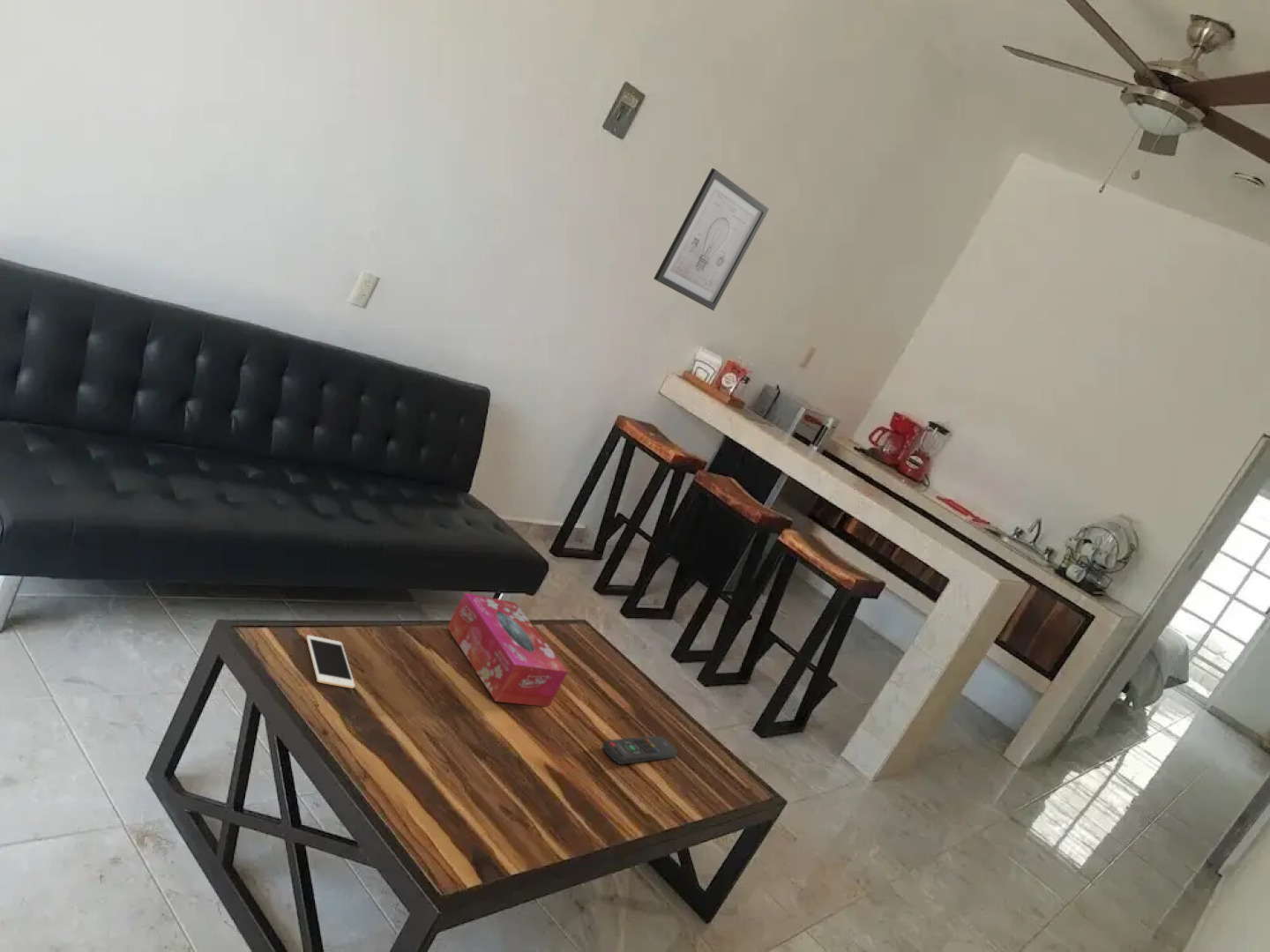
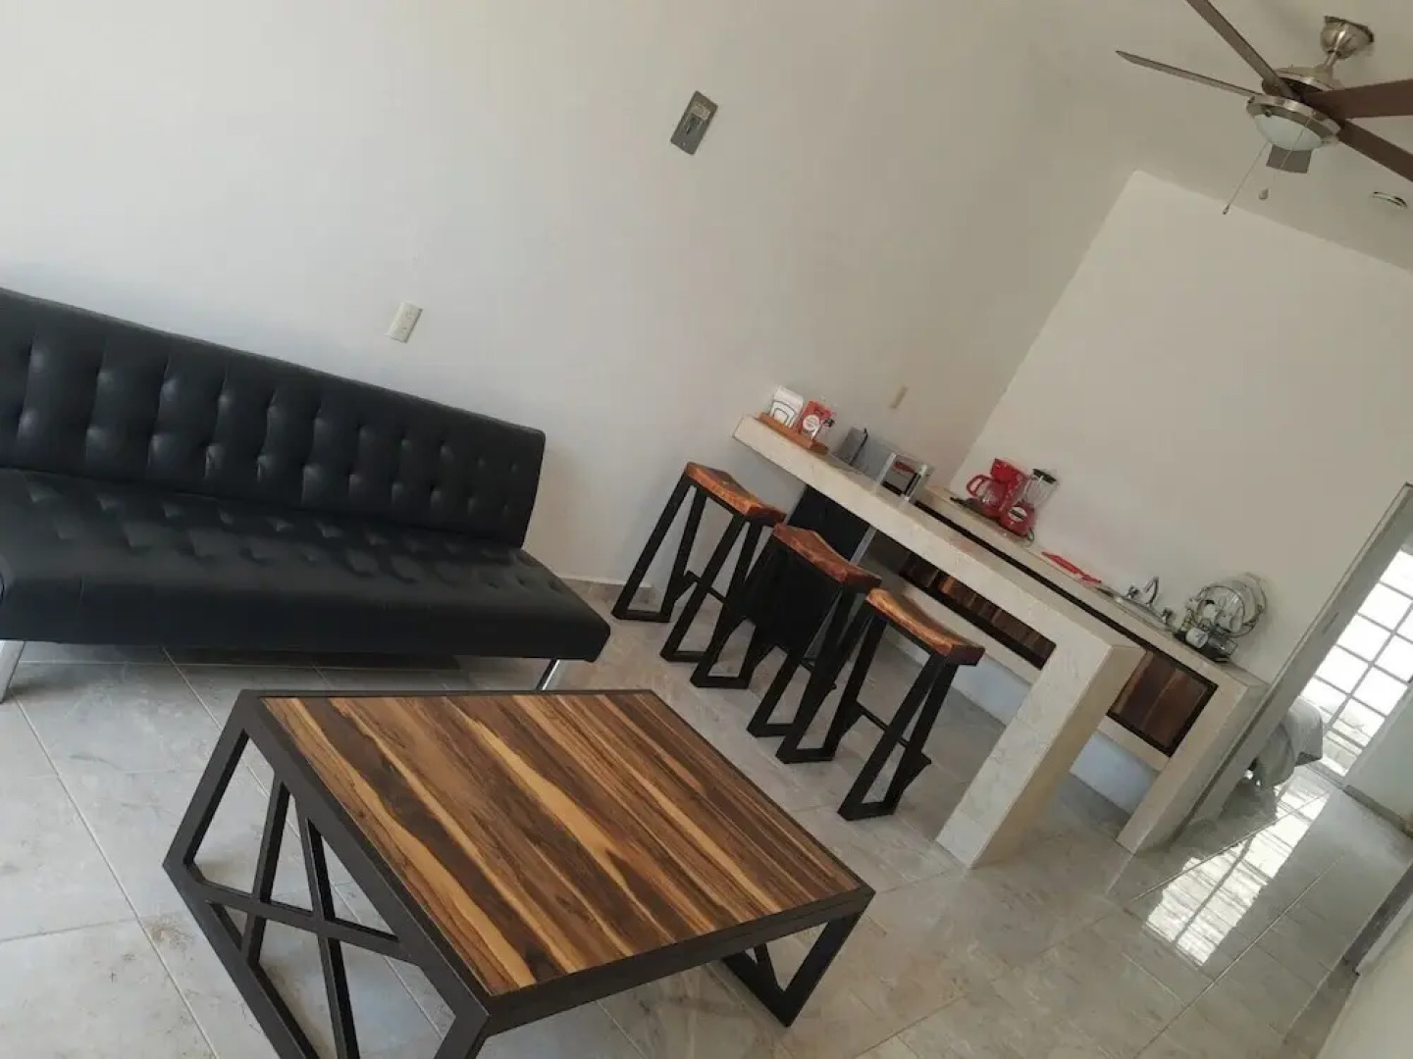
- tissue box [446,592,569,708]
- wall art [653,167,770,311]
- remote control [602,735,678,765]
- cell phone [305,635,356,689]
